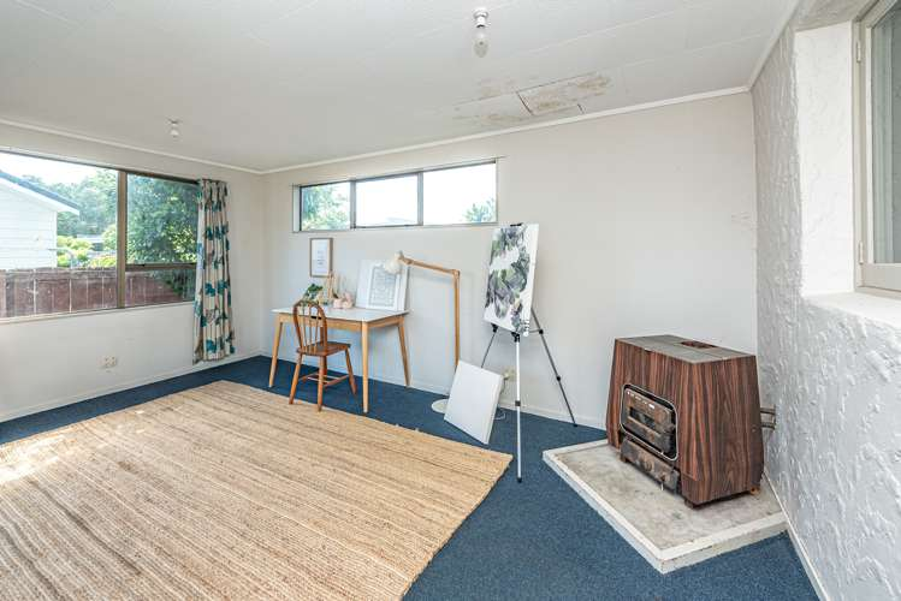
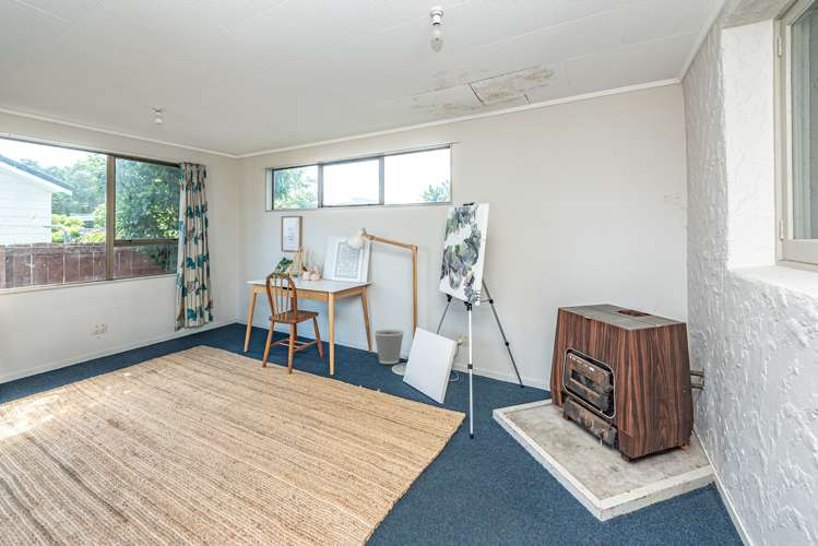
+ wastebasket [372,329,405,365]
